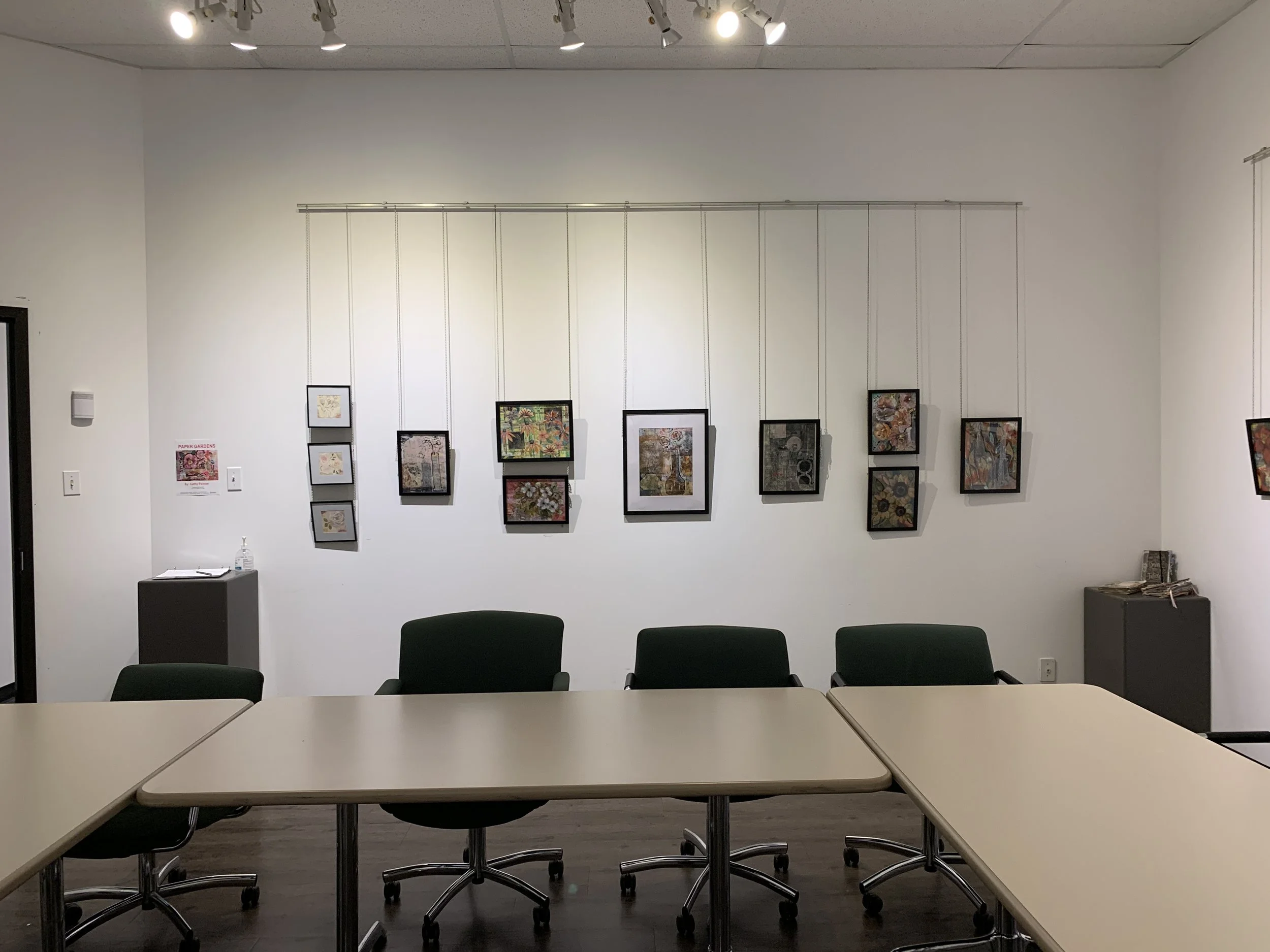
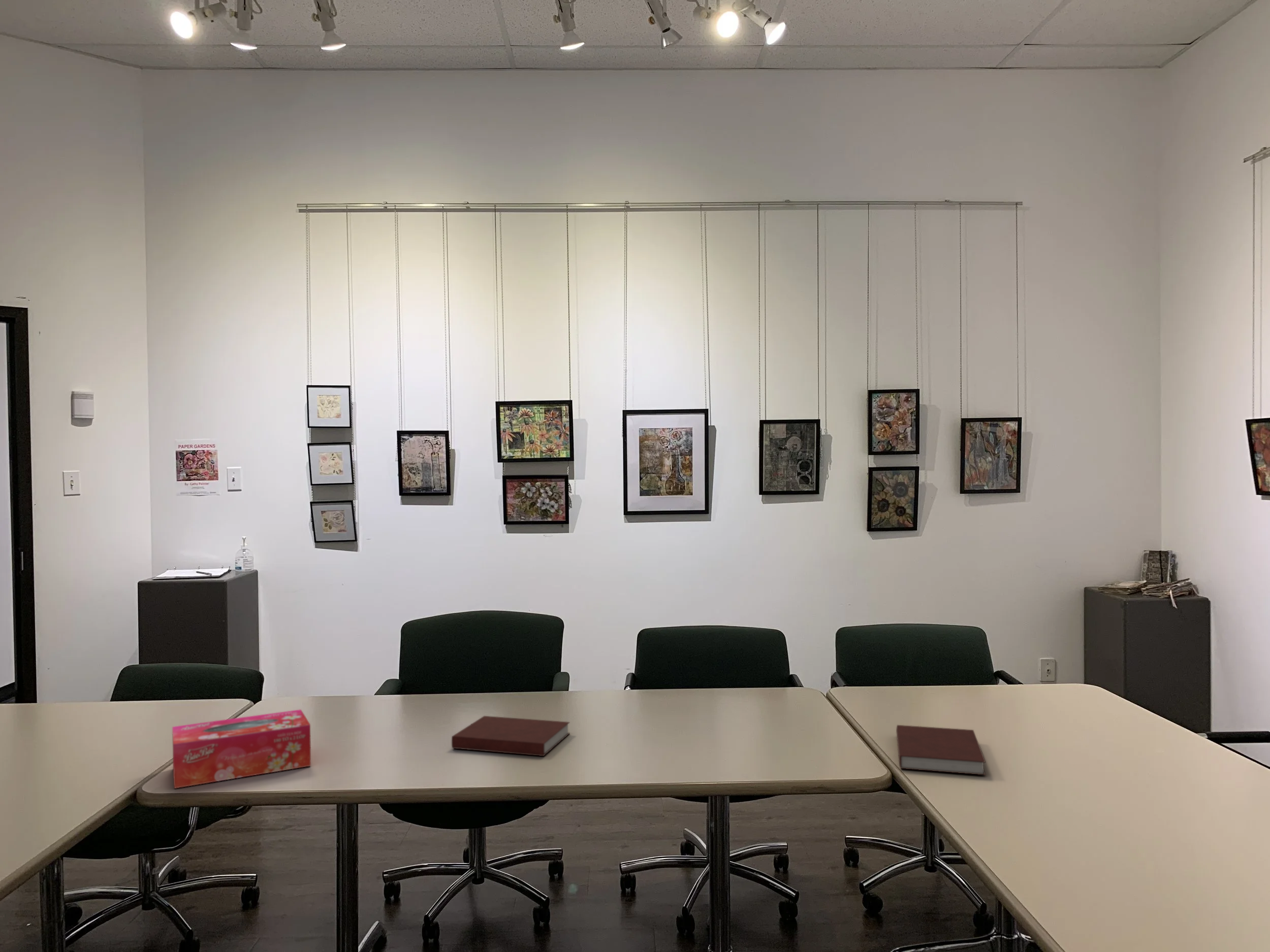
+ notebook [451,715,570,757]
+ notebook [896,725,987,776]
+ tissue box [172,709,311,789]
